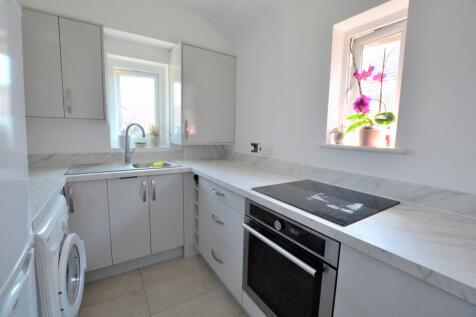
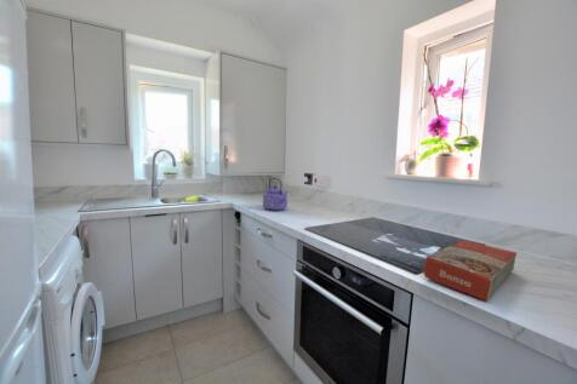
+ macaroni box [423,239,518,302]
+ kettle [262,177,290,212]
